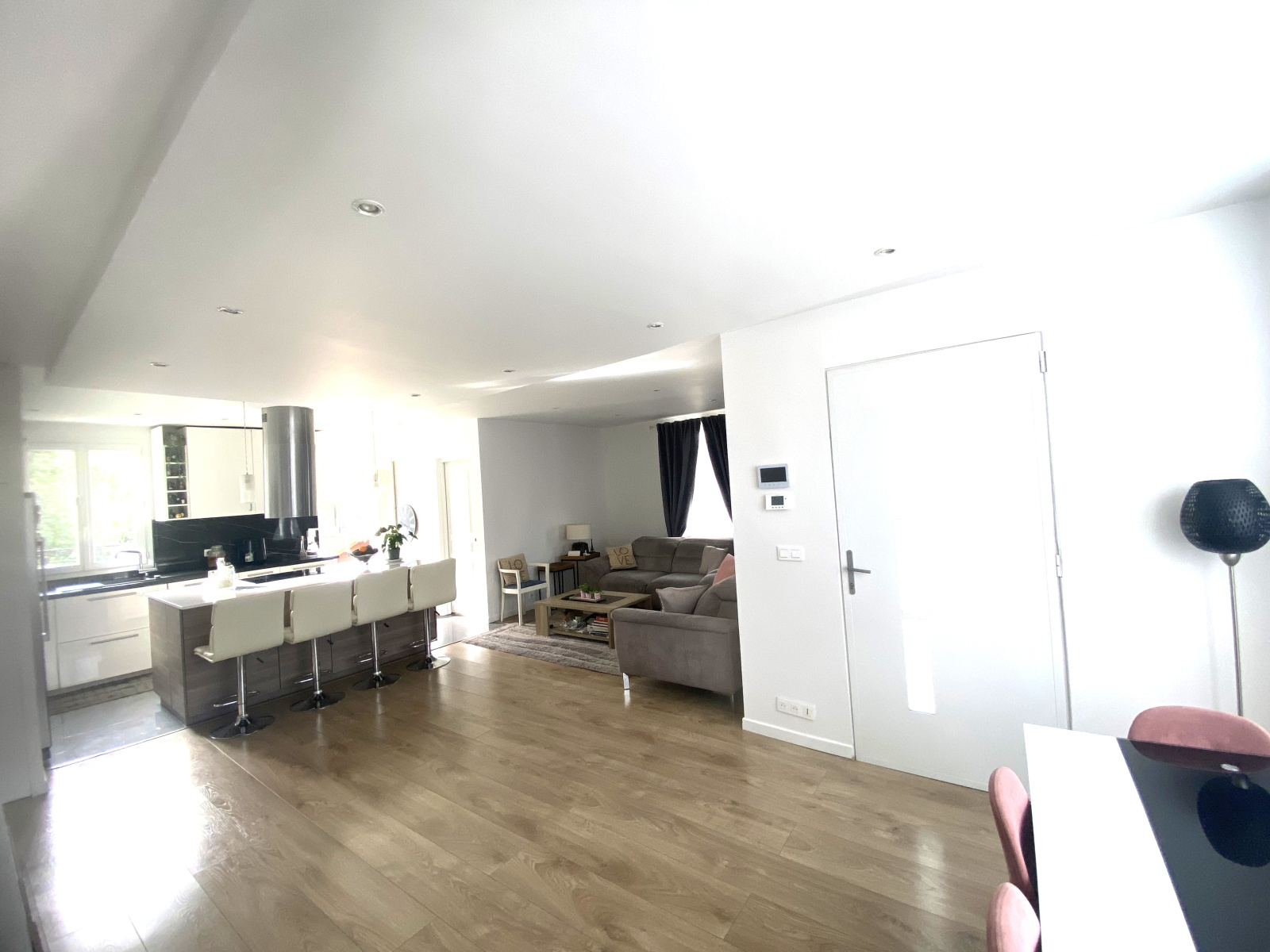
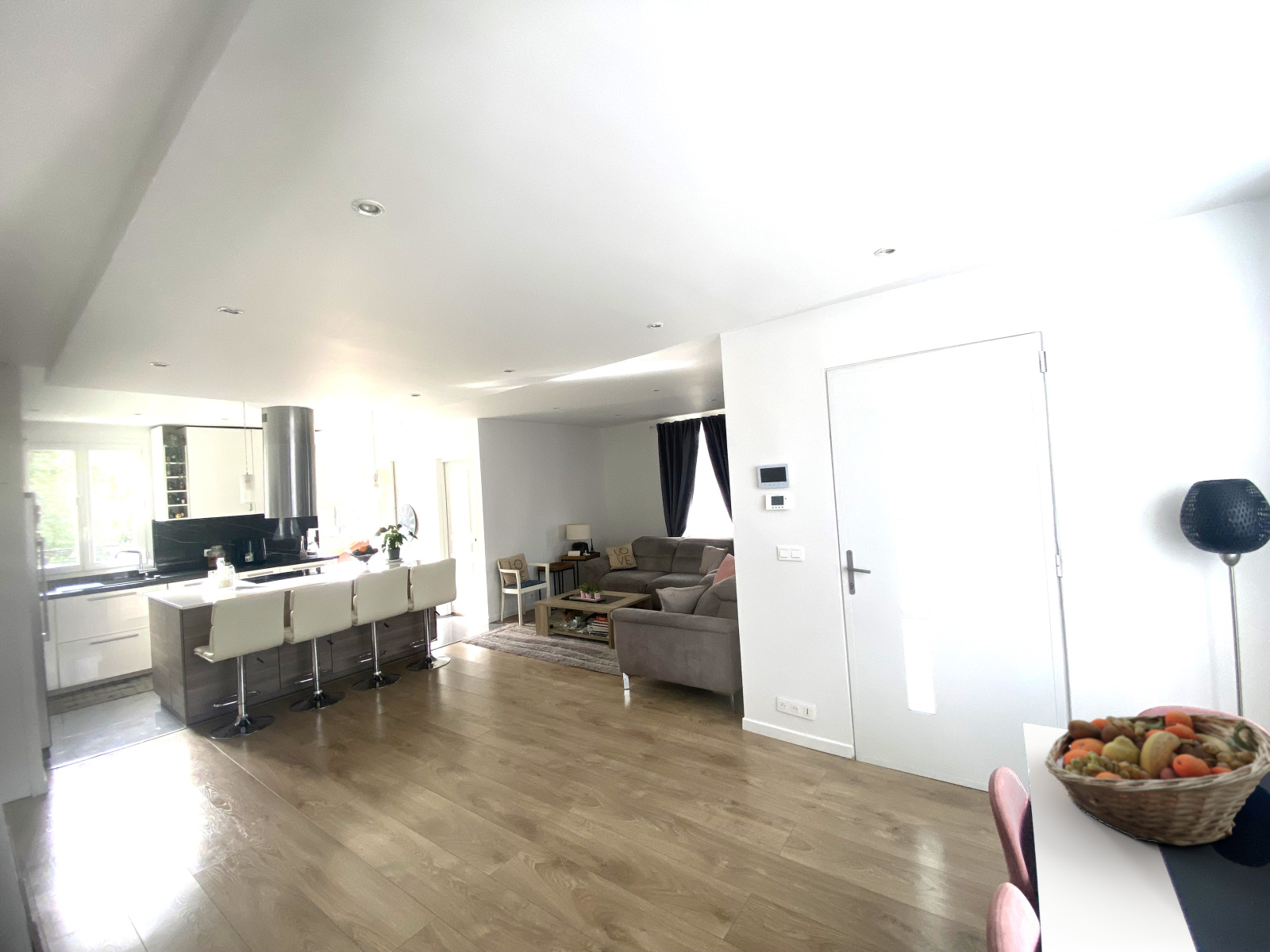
+ fruit basket [1044,710,1270,846]
